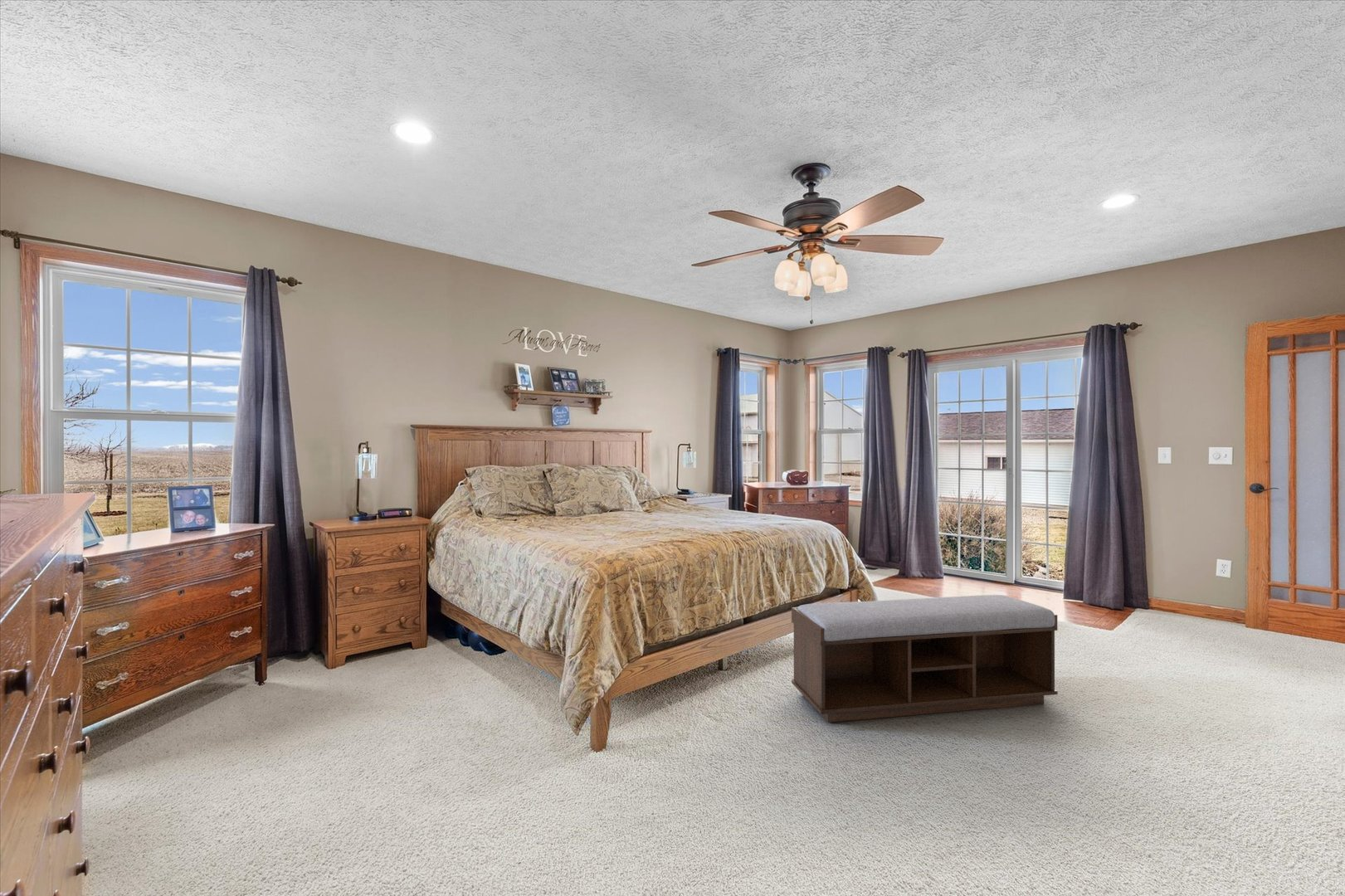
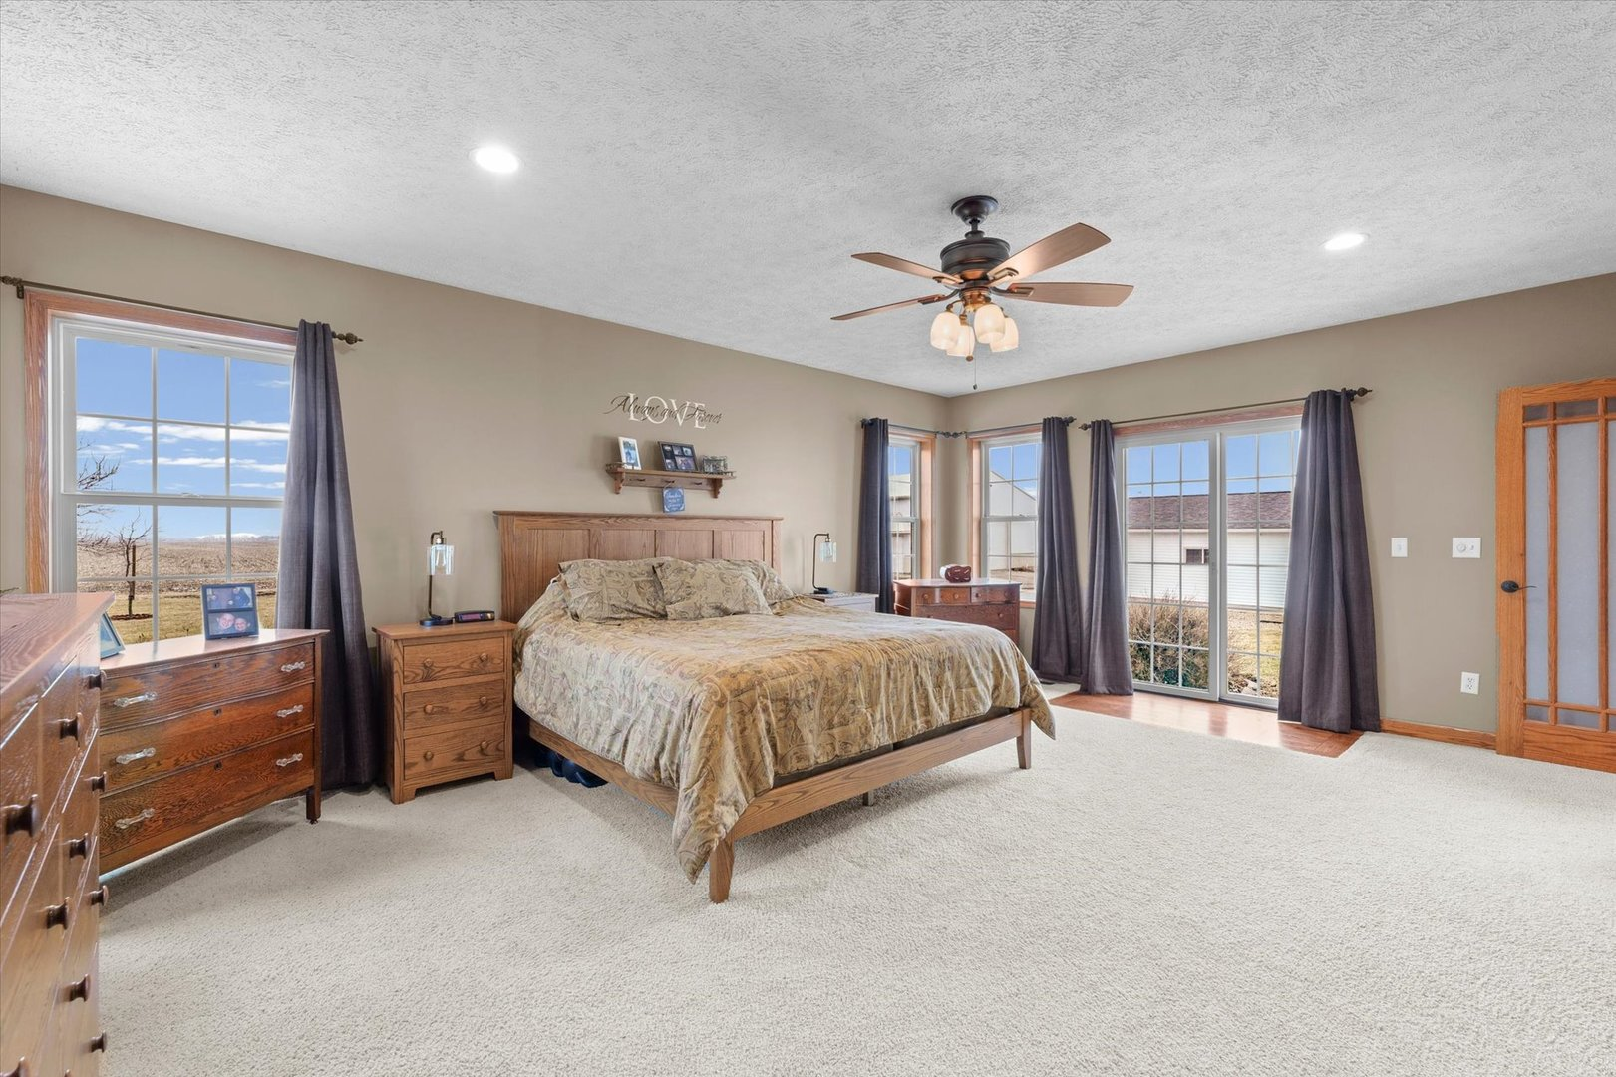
- bench [791,594,1059,723]
